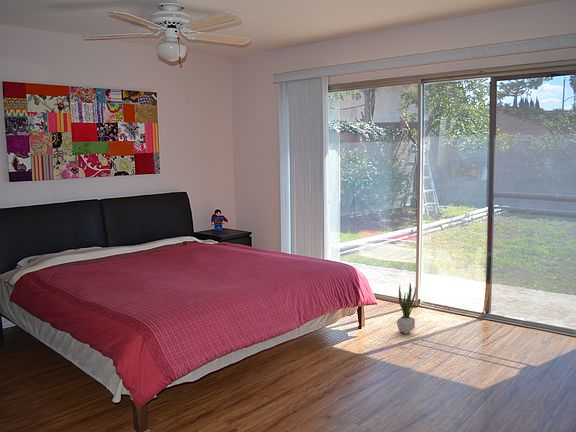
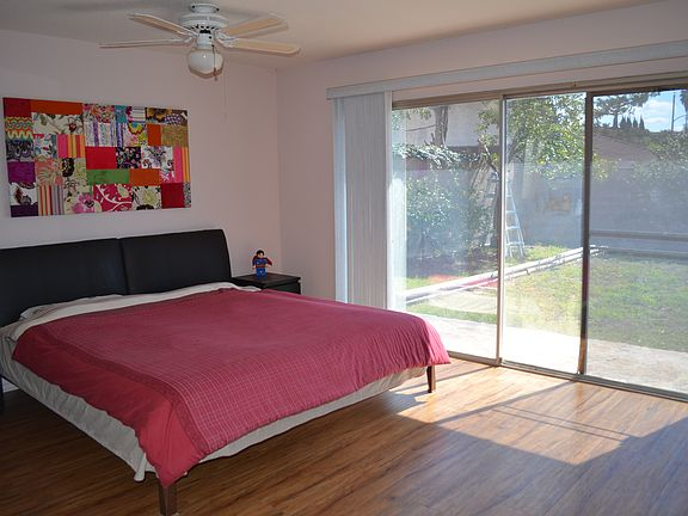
- potted plant [395,283,418,335]
